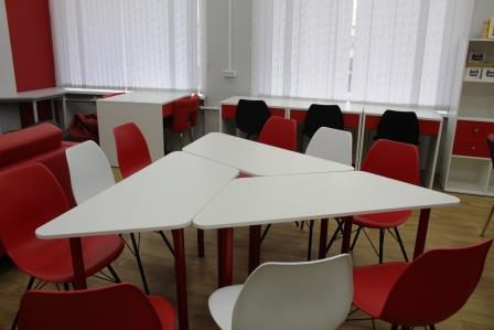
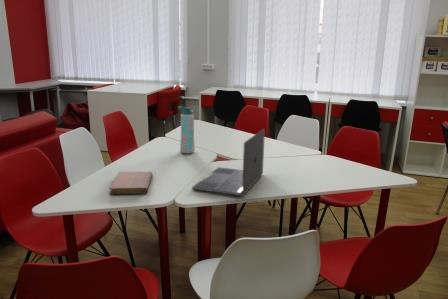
+ laptop [191,128,266,197]
+ notebook [108,170,154,195]
+ water bottle [177,105,196,155]
